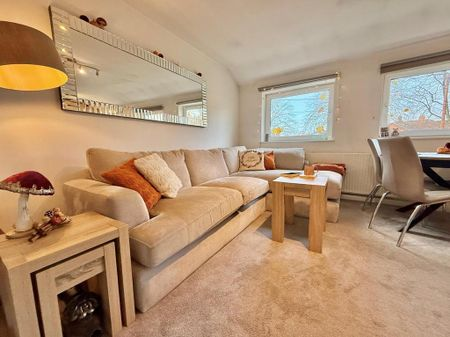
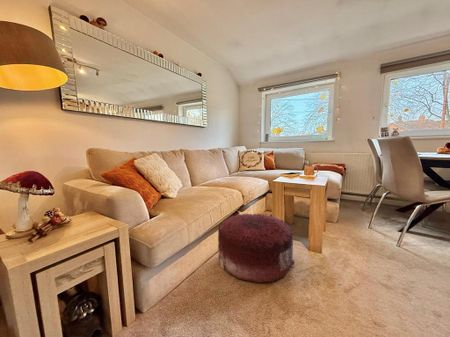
+ pouf [217,213,296,284]
